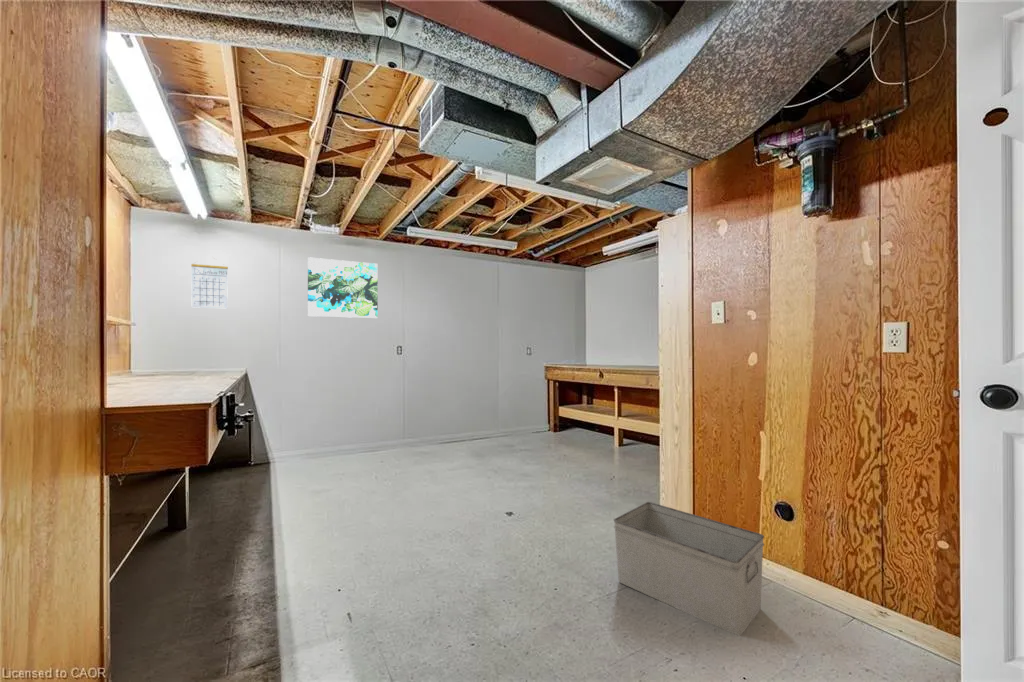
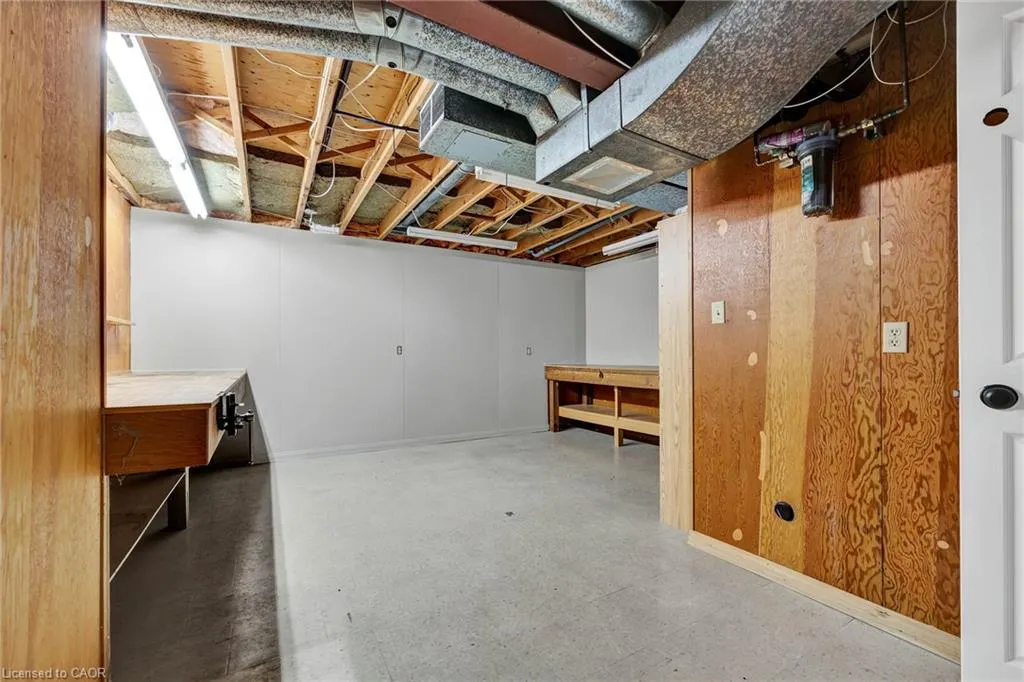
- calendar [190,257,229,309]
- storage bin [613,501,765,637]
- wall art [307,256,379,319]
